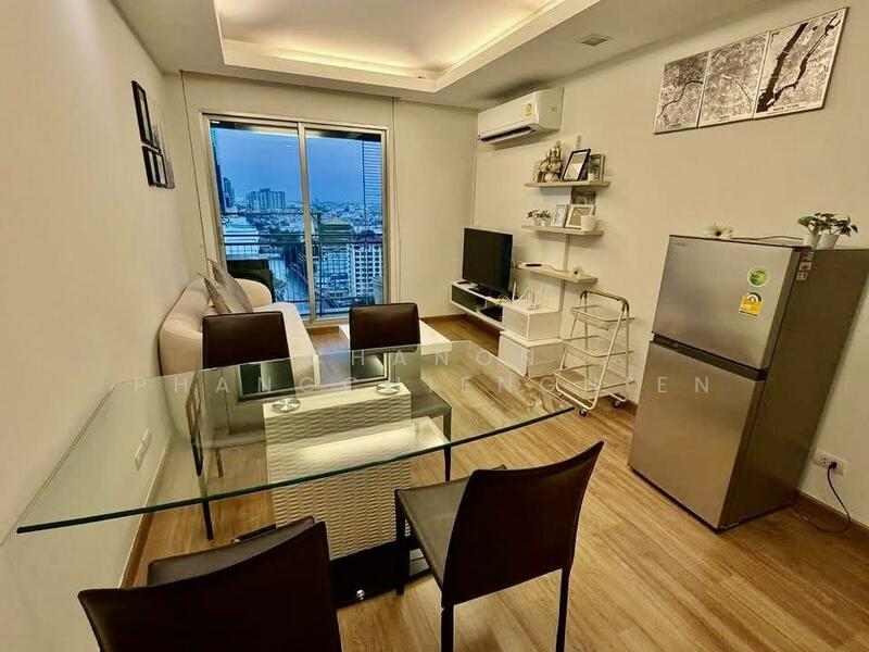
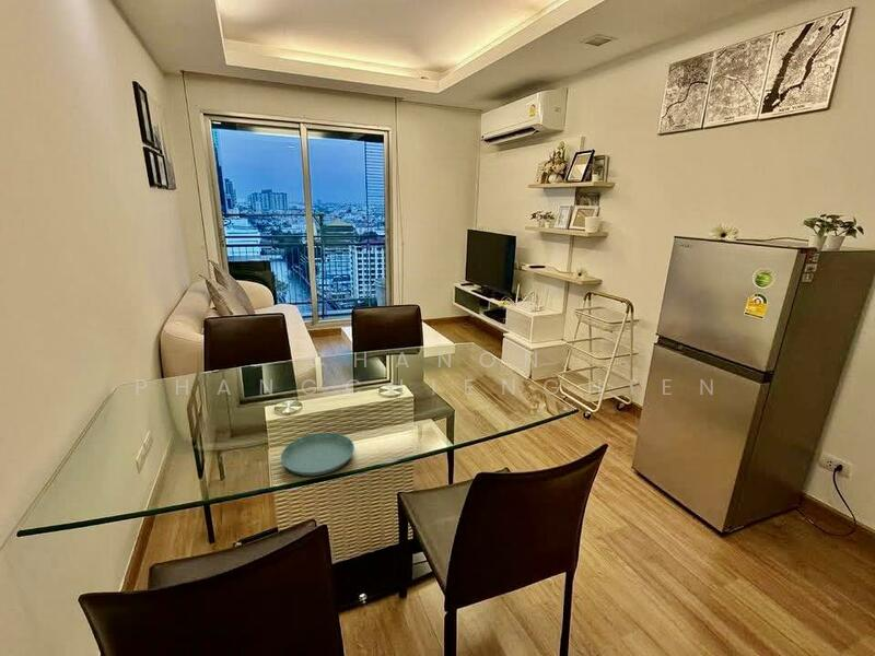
+ saucer [280,432,355,477]
